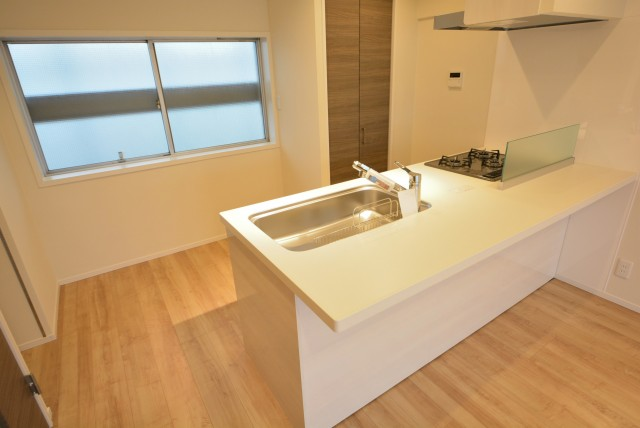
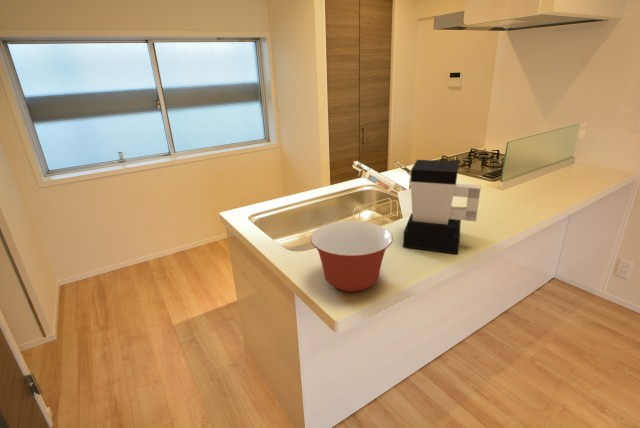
+ coffee maker [402,159,482,255]
+ mixing bowl [309,220,394,293]
